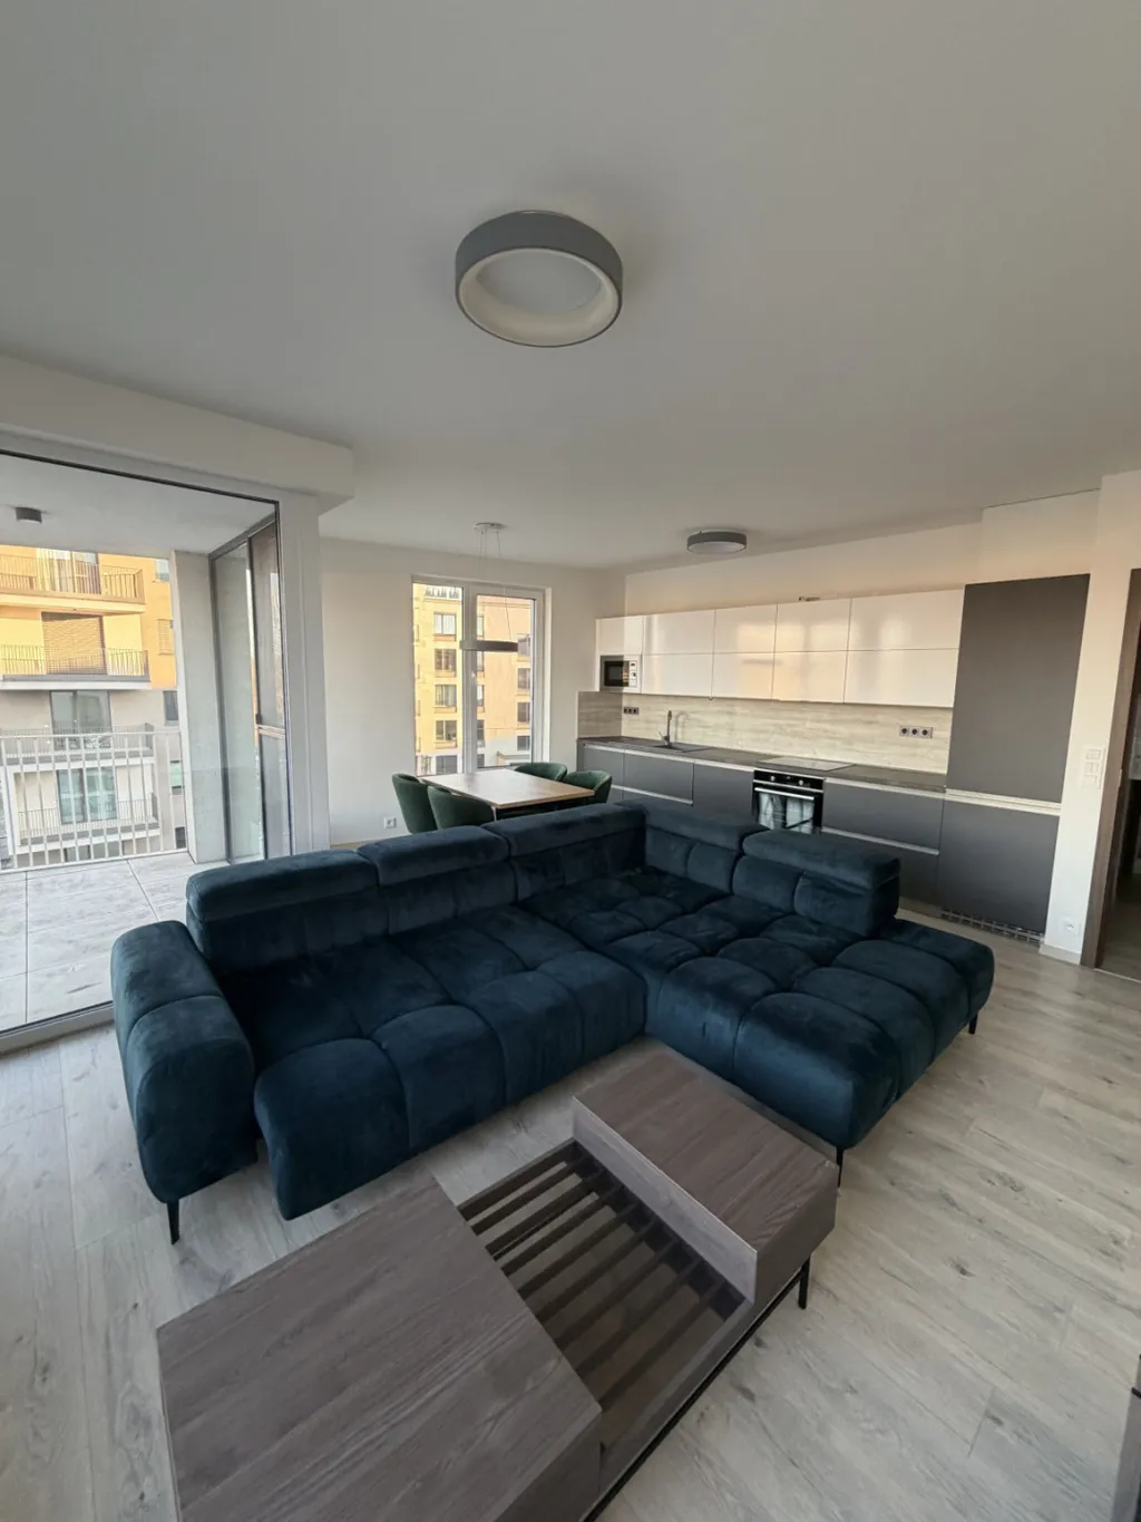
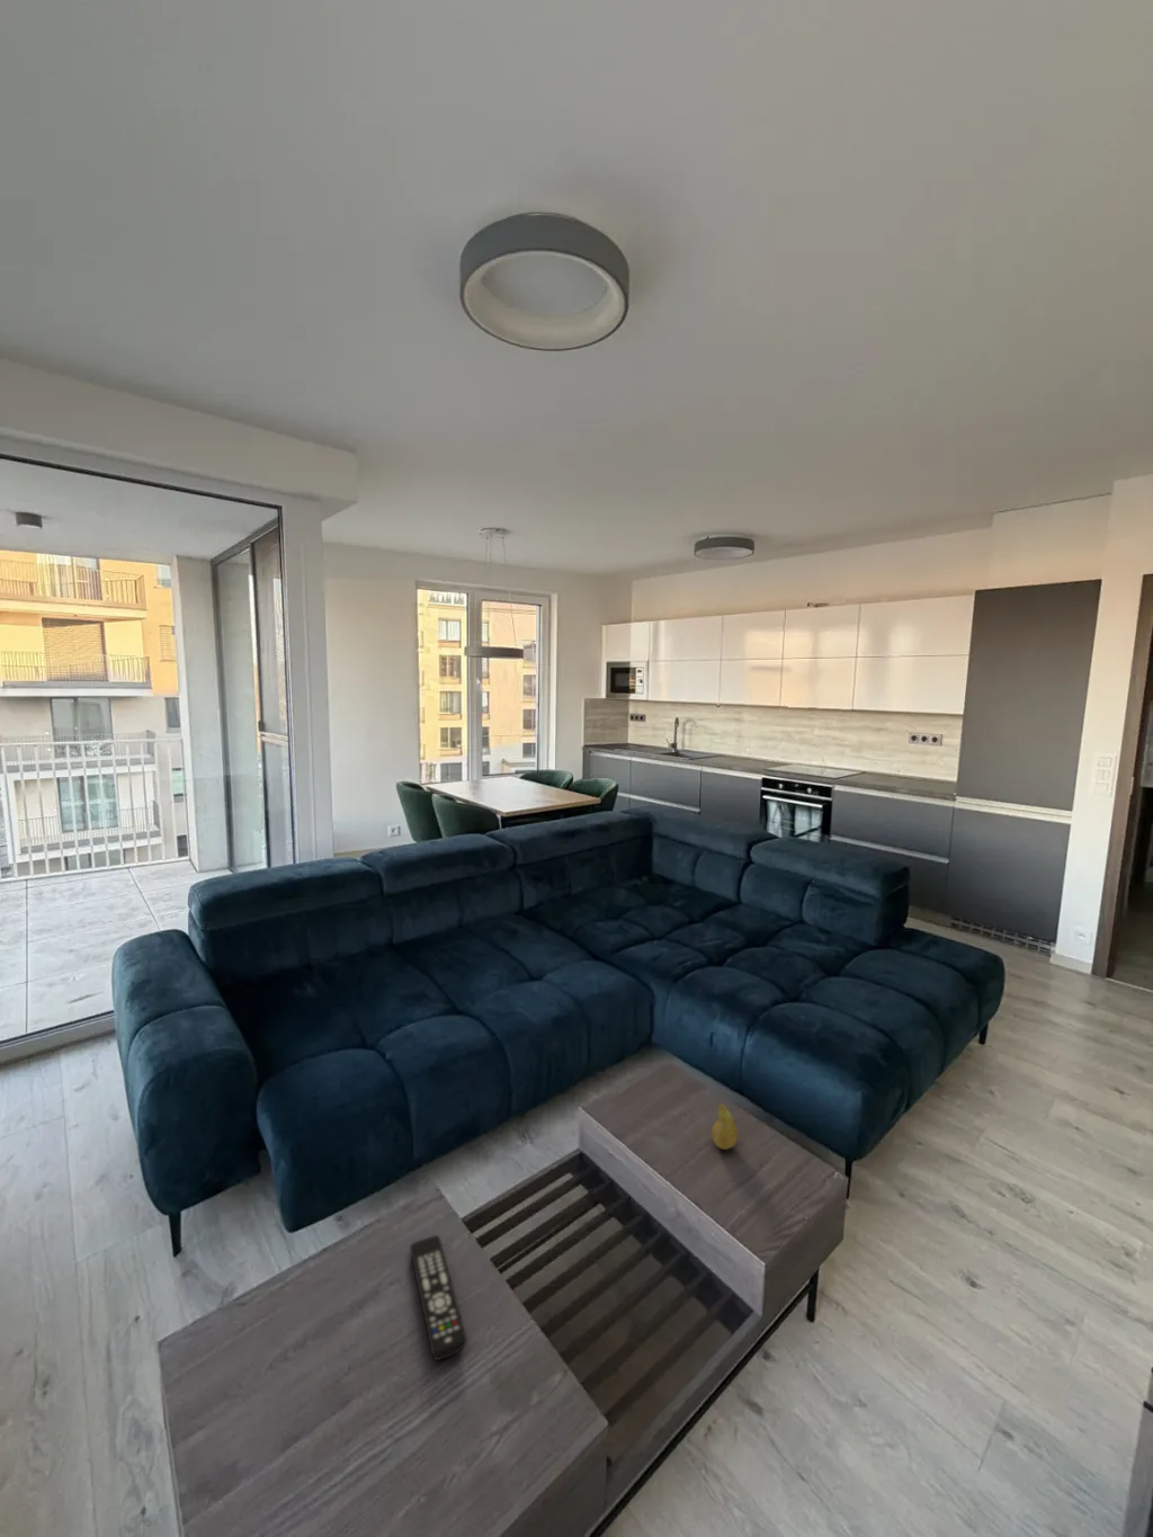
+ fruit [711,1103,739,1151]
+ remote control [408,1234,467,1361]
